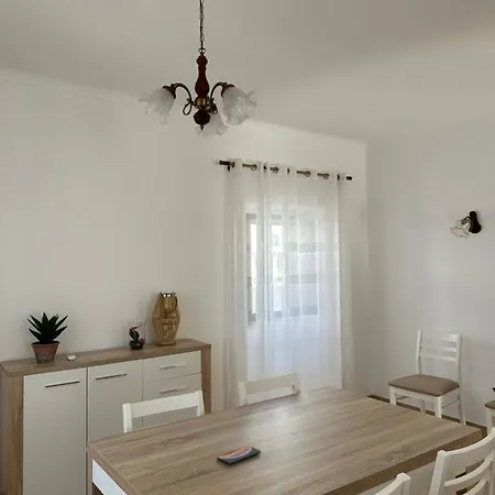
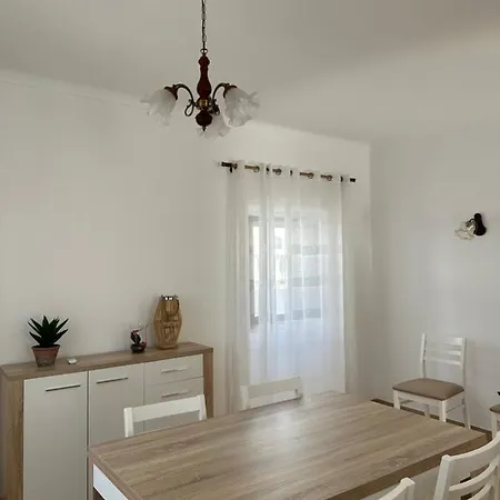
- smartphone [216,444,262,465]
